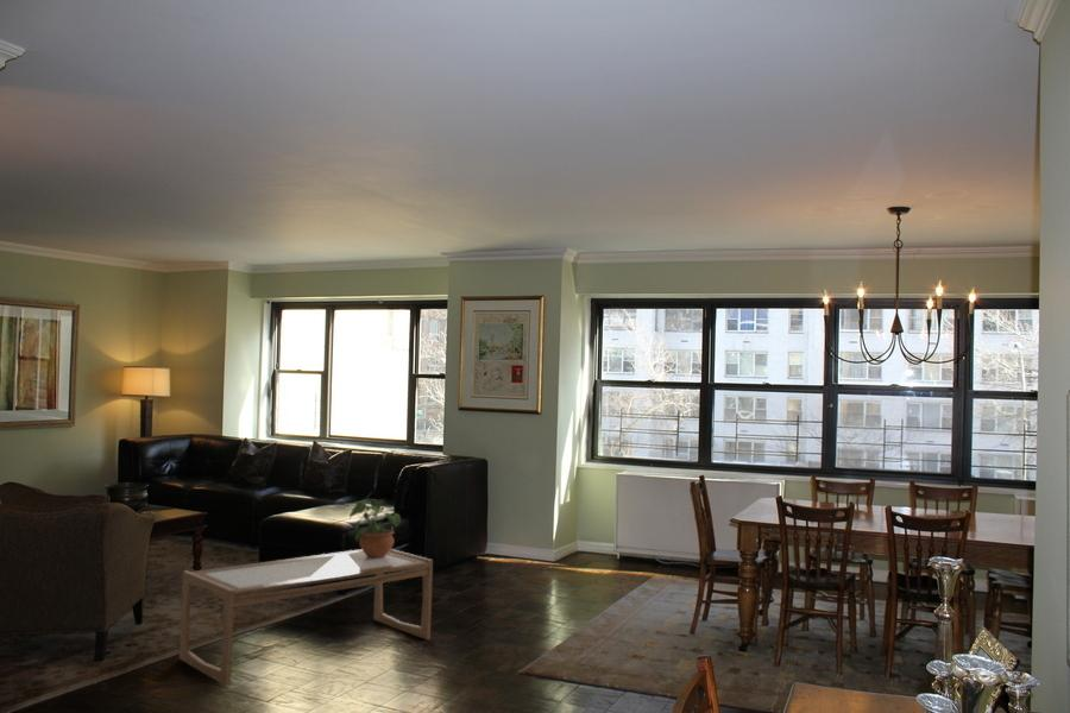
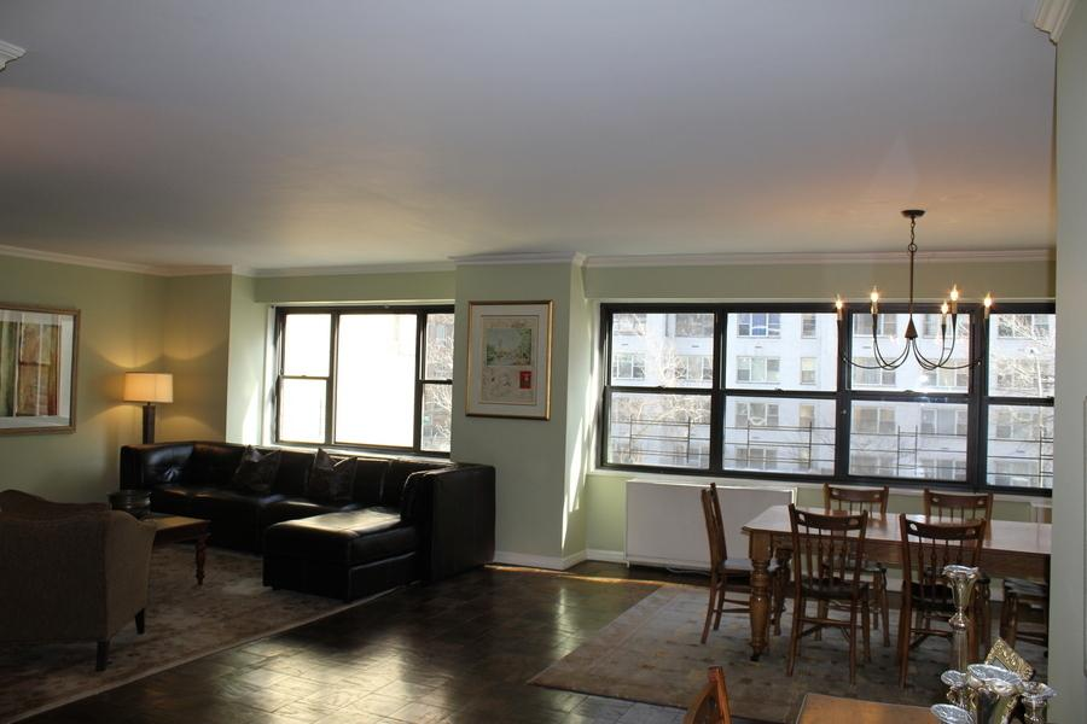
- coffee table [178,548,434,688]
- potted plant [347,492,402,557]
